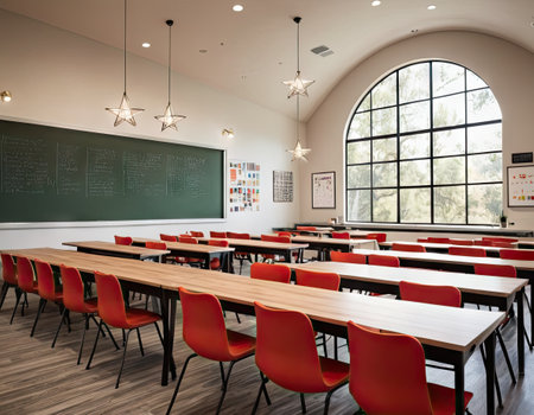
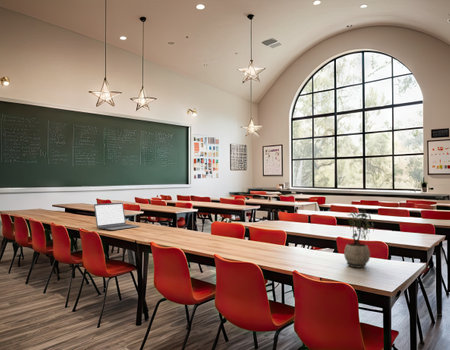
+ laptop [93,202,141,231]
+ potted plant [343,207,375,269]
